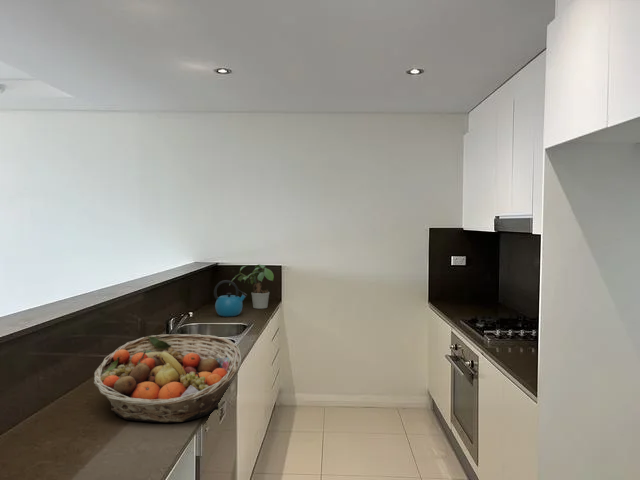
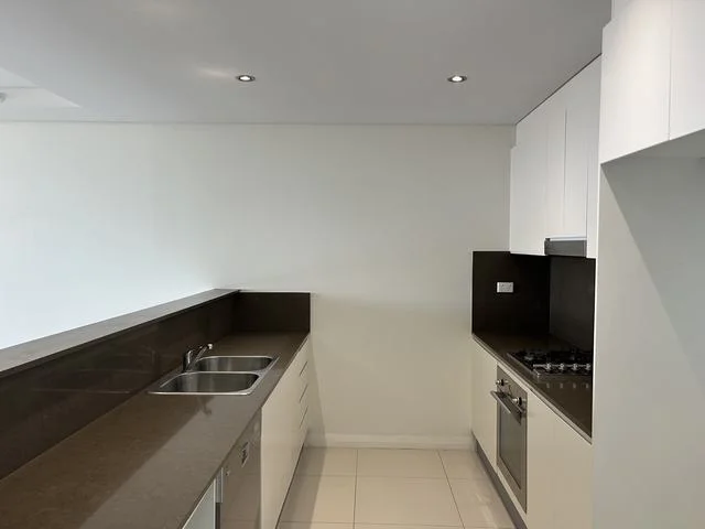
- potted plant [231,263,275,309]
- kettle [213,279,248,317]
- fruit basket [92,333,242,424]
